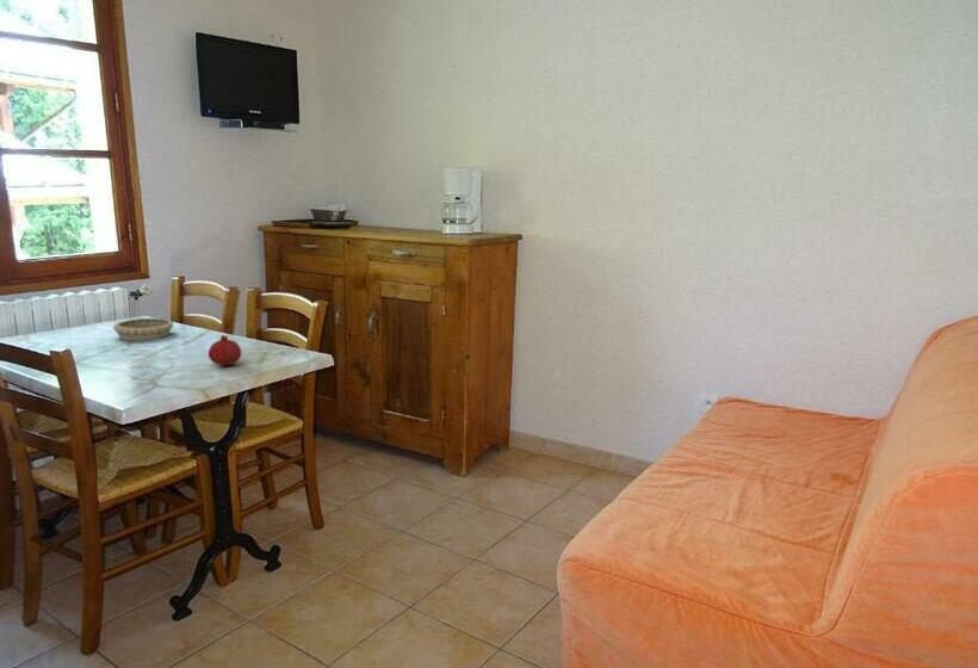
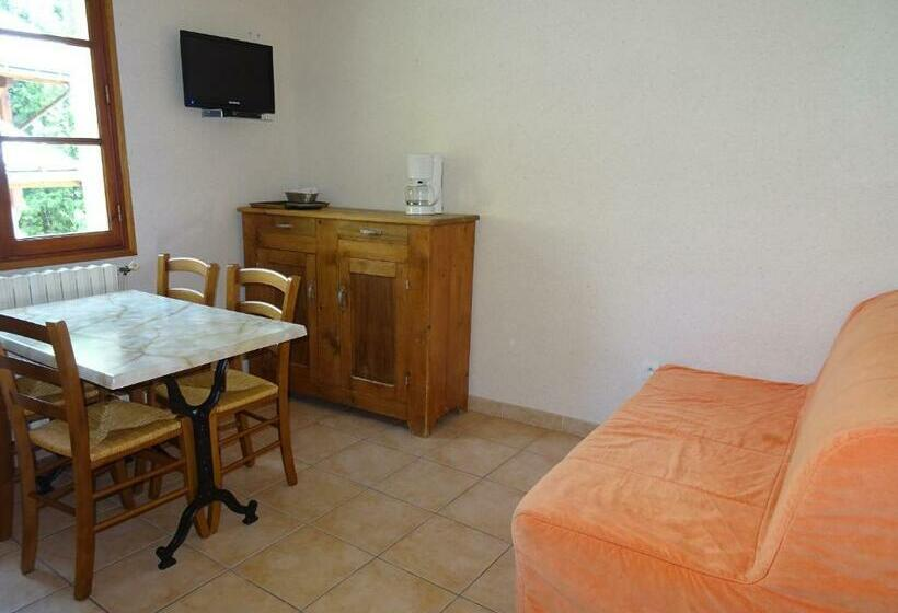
- decorative bowl [112,317,174,342]
- fruit [208,333,242,367]
